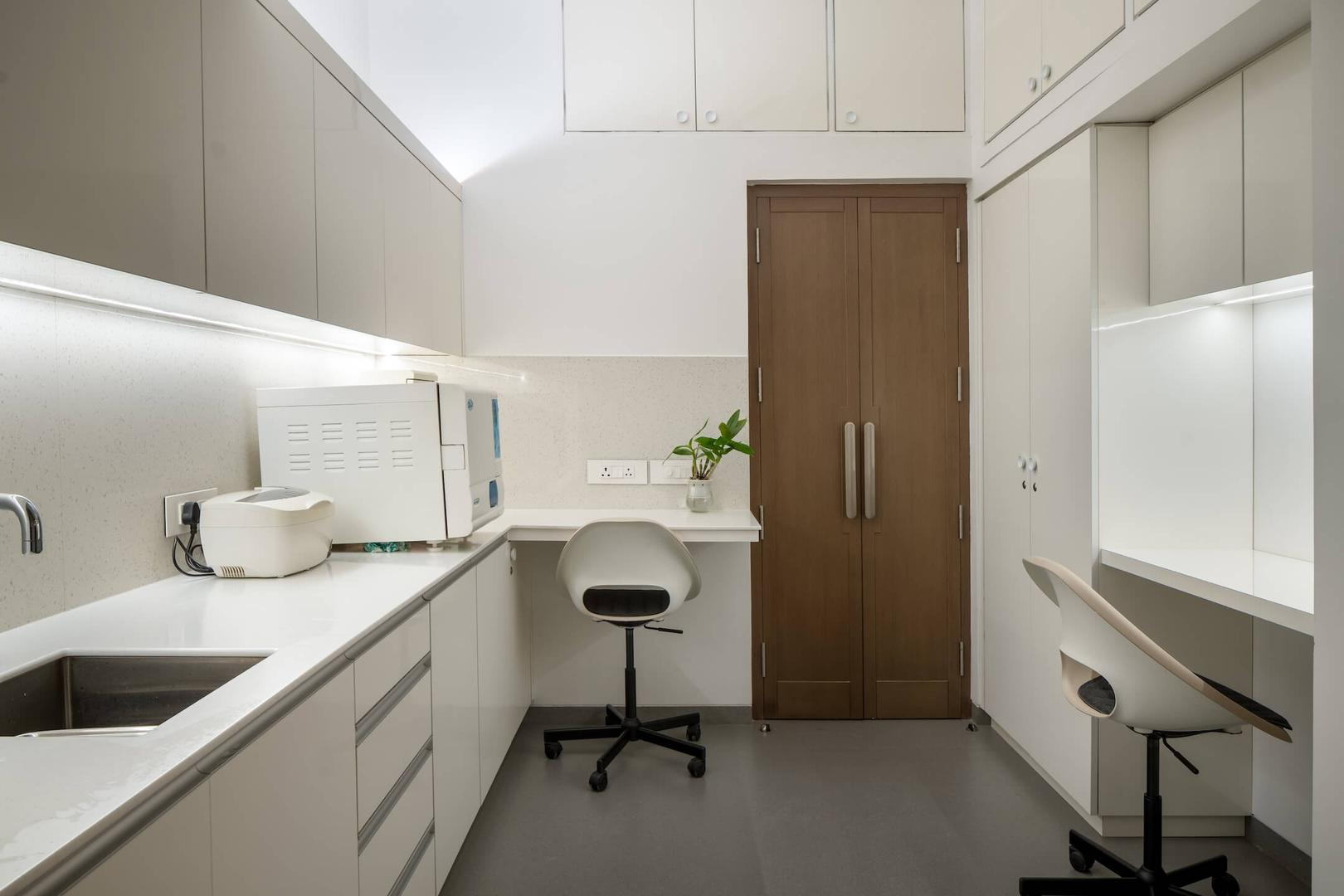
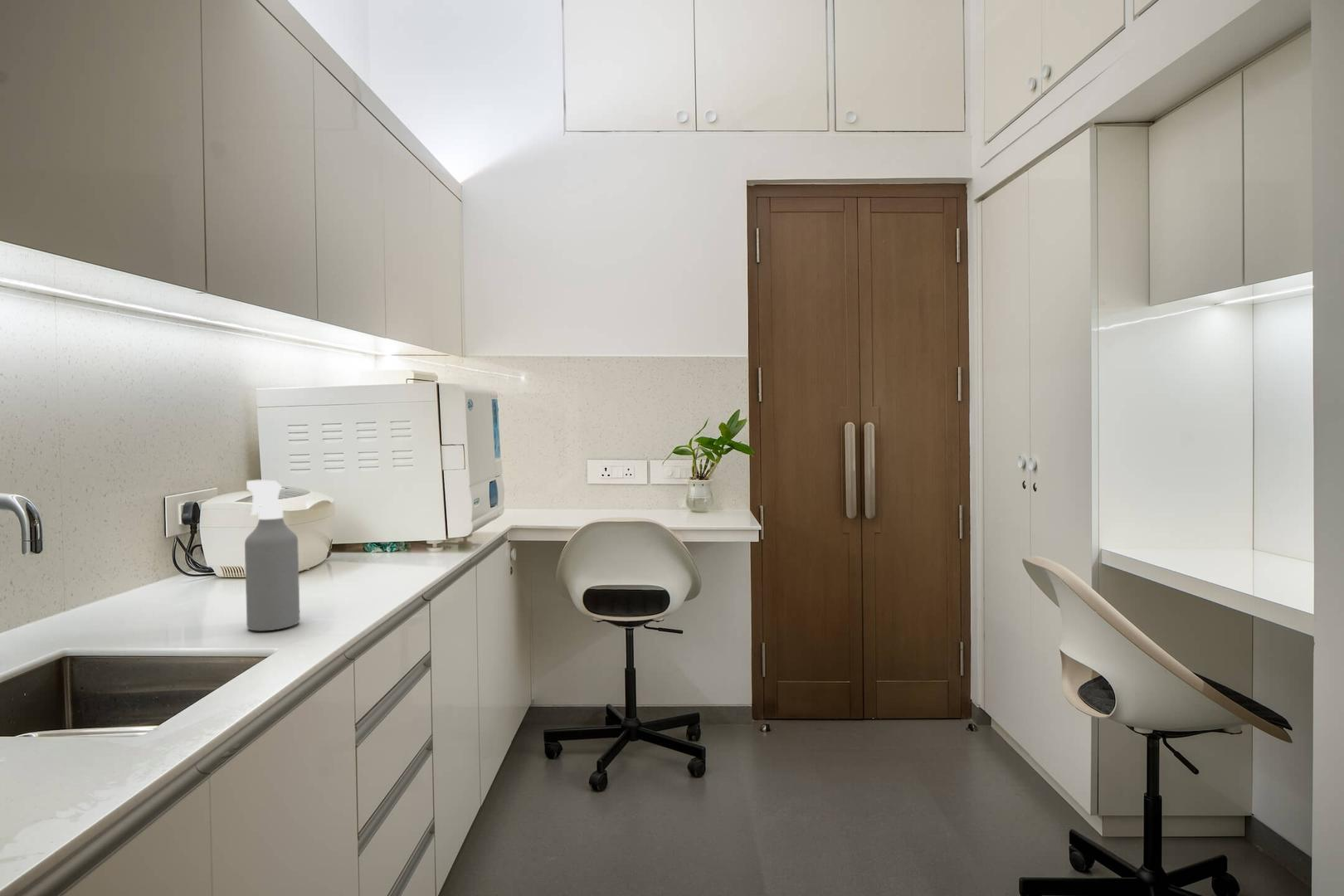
+ spray bottle [244,479,301,631]
